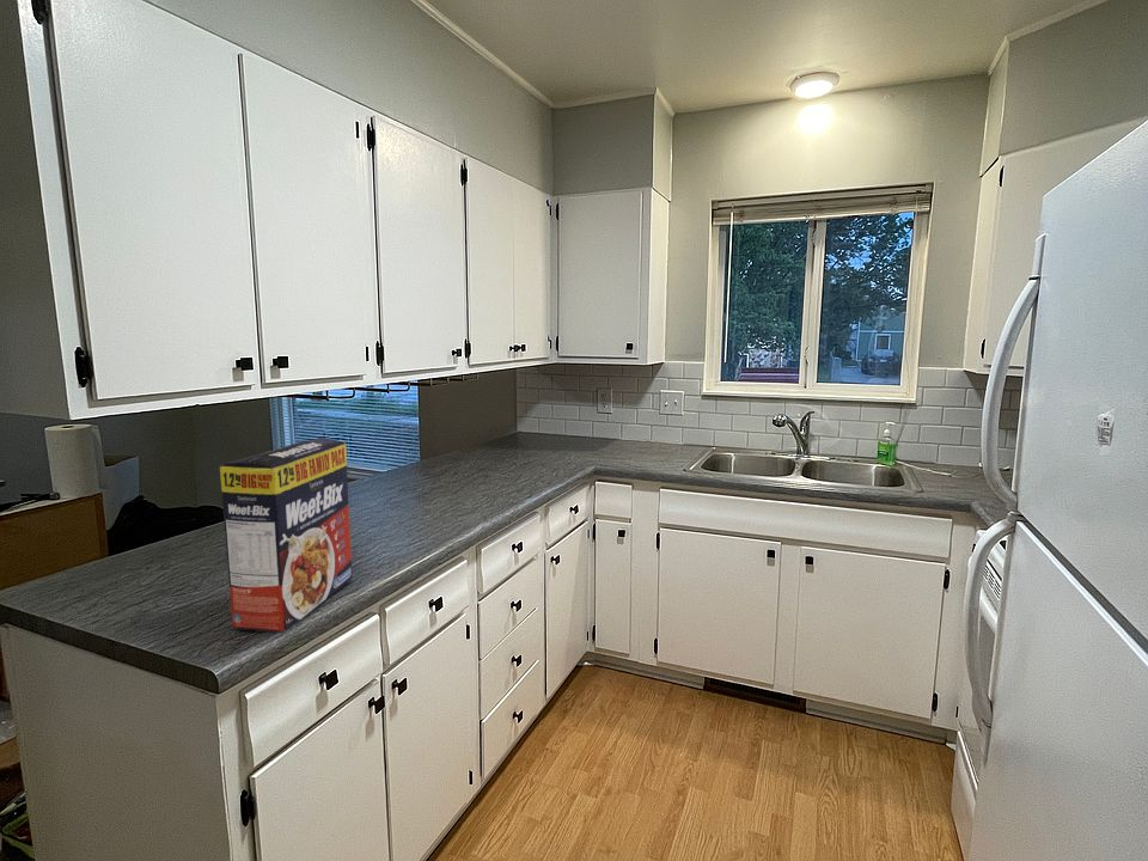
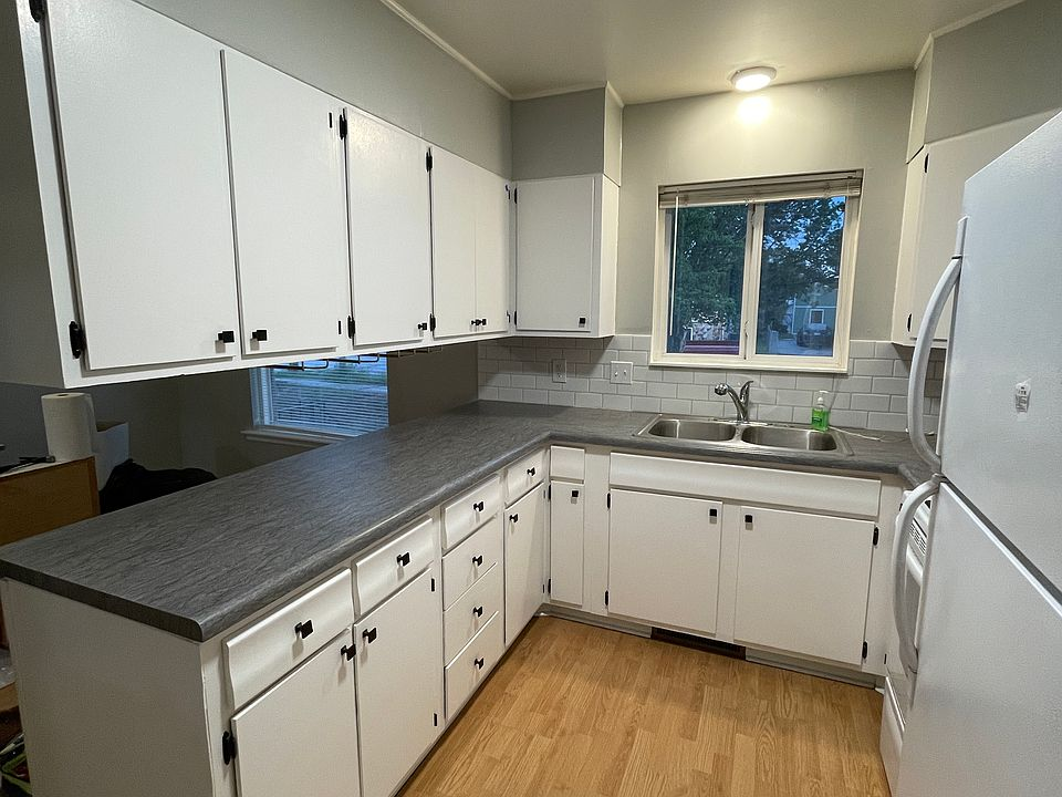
- cereal box [219,436,354,634]
